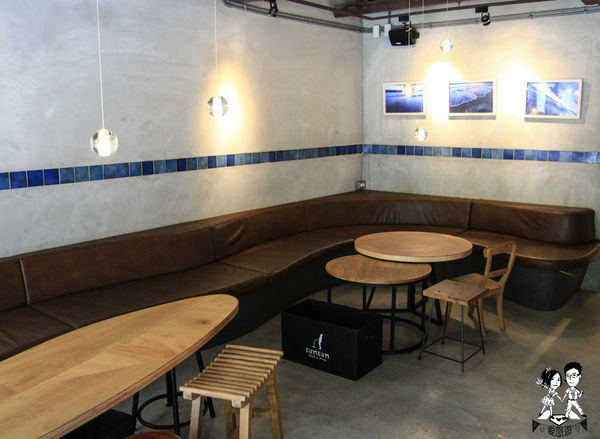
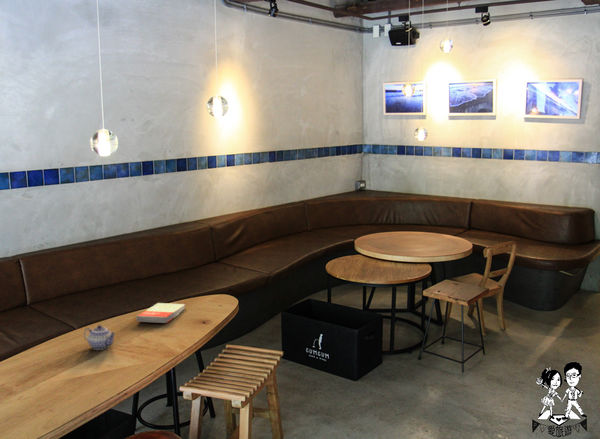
+ teapot [83,324,116,351]
+ book [135,302,186,324]
